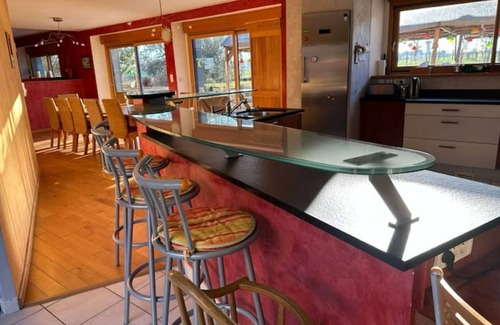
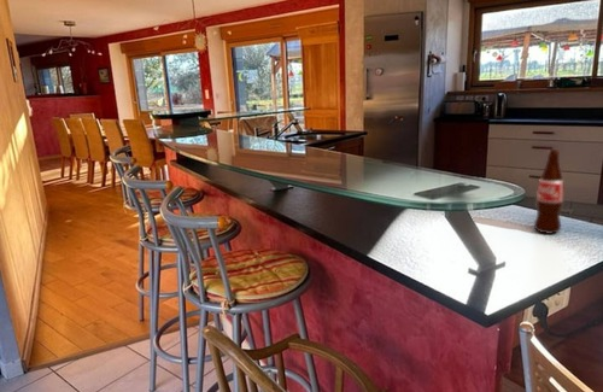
+ bottle [533,148,564,235]
